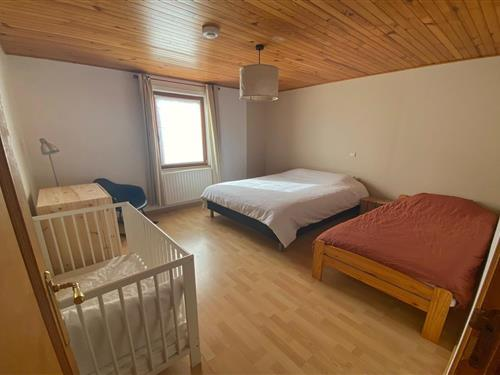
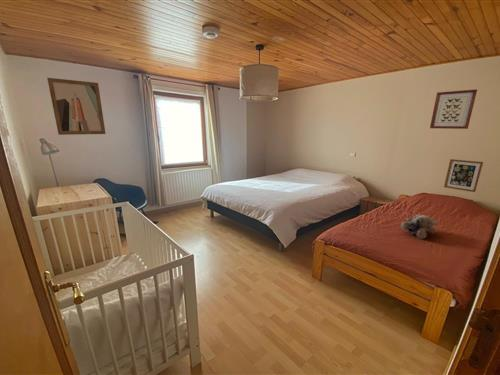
+ wall art [429,88,478,130]
+ teddy bear [400,213,439,240]
+ wall art [46,77,107,136]
+ wall art [443,158,484,193]
